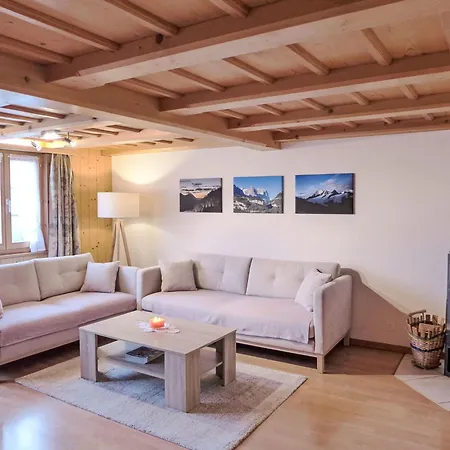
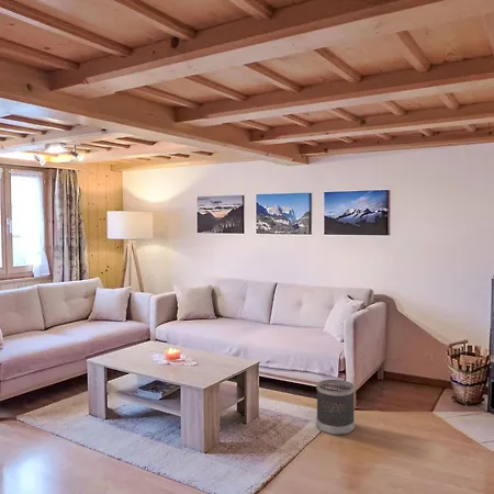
+ wastebasket [315,379,356,436]
